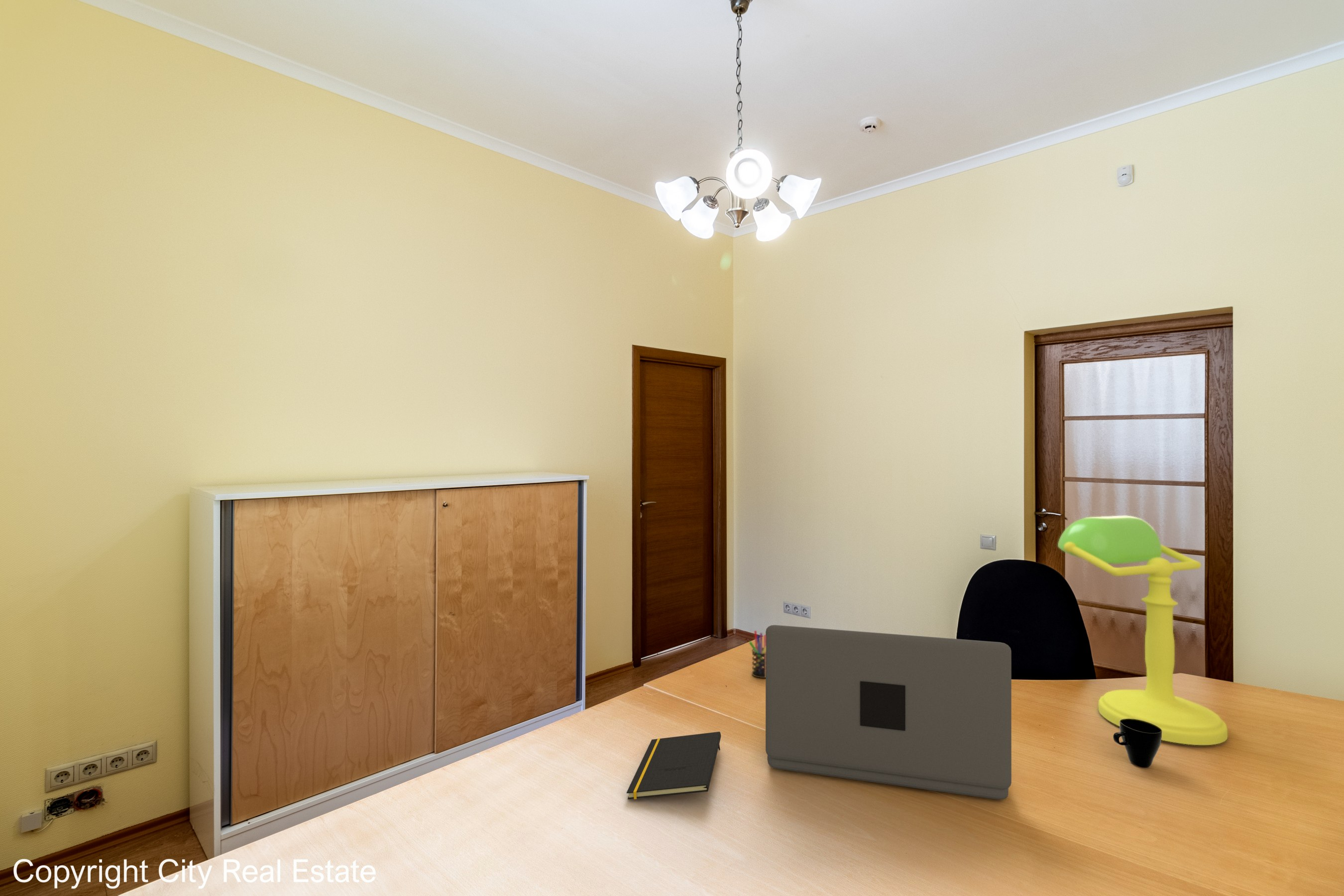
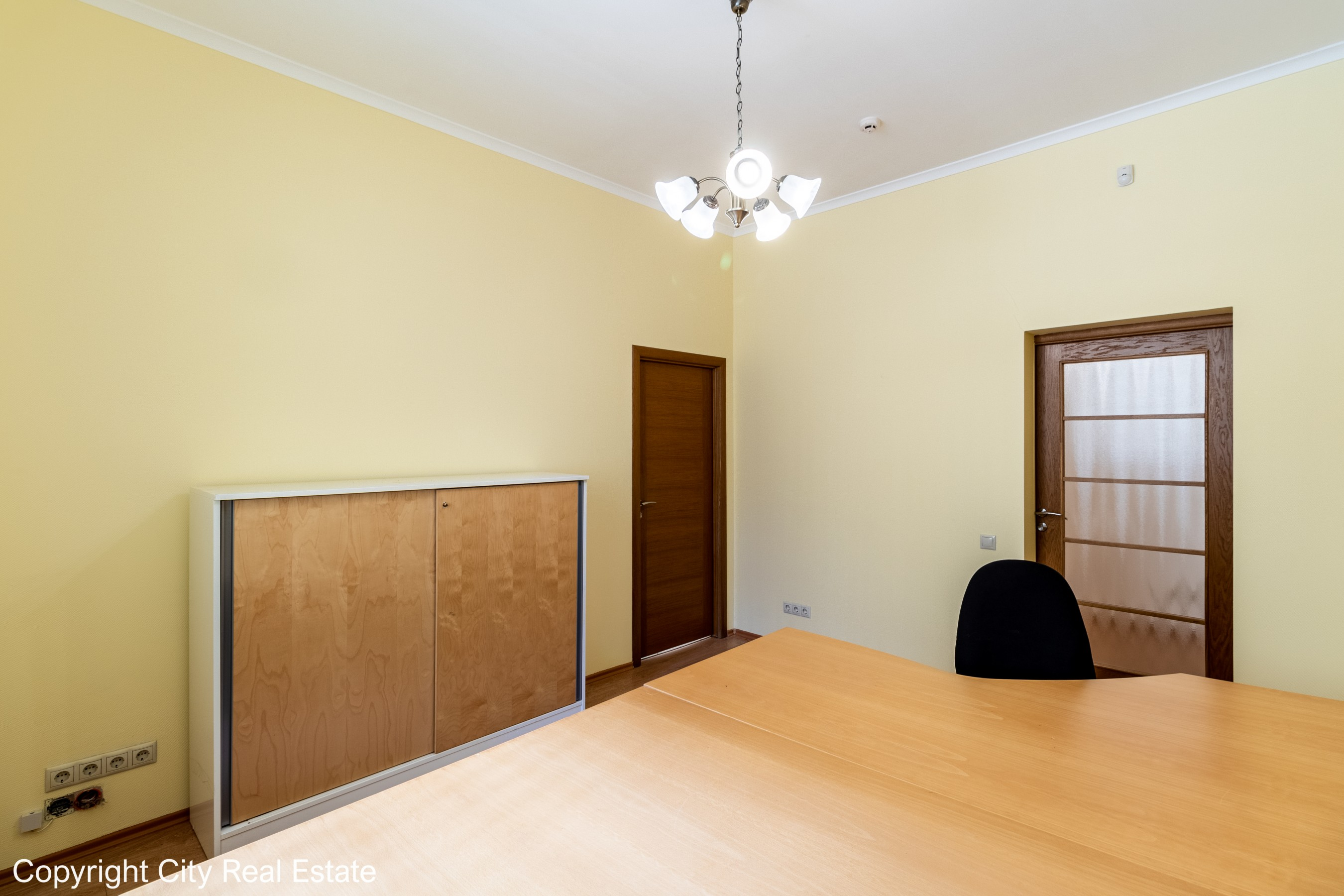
- notepad [626,731,721,800]
- cup [1113,718,1162,768]
- desk lamp [1057,515,1228,746]
- laptop [765,625,1012,800]
- pen holder [749,630,766,678]
